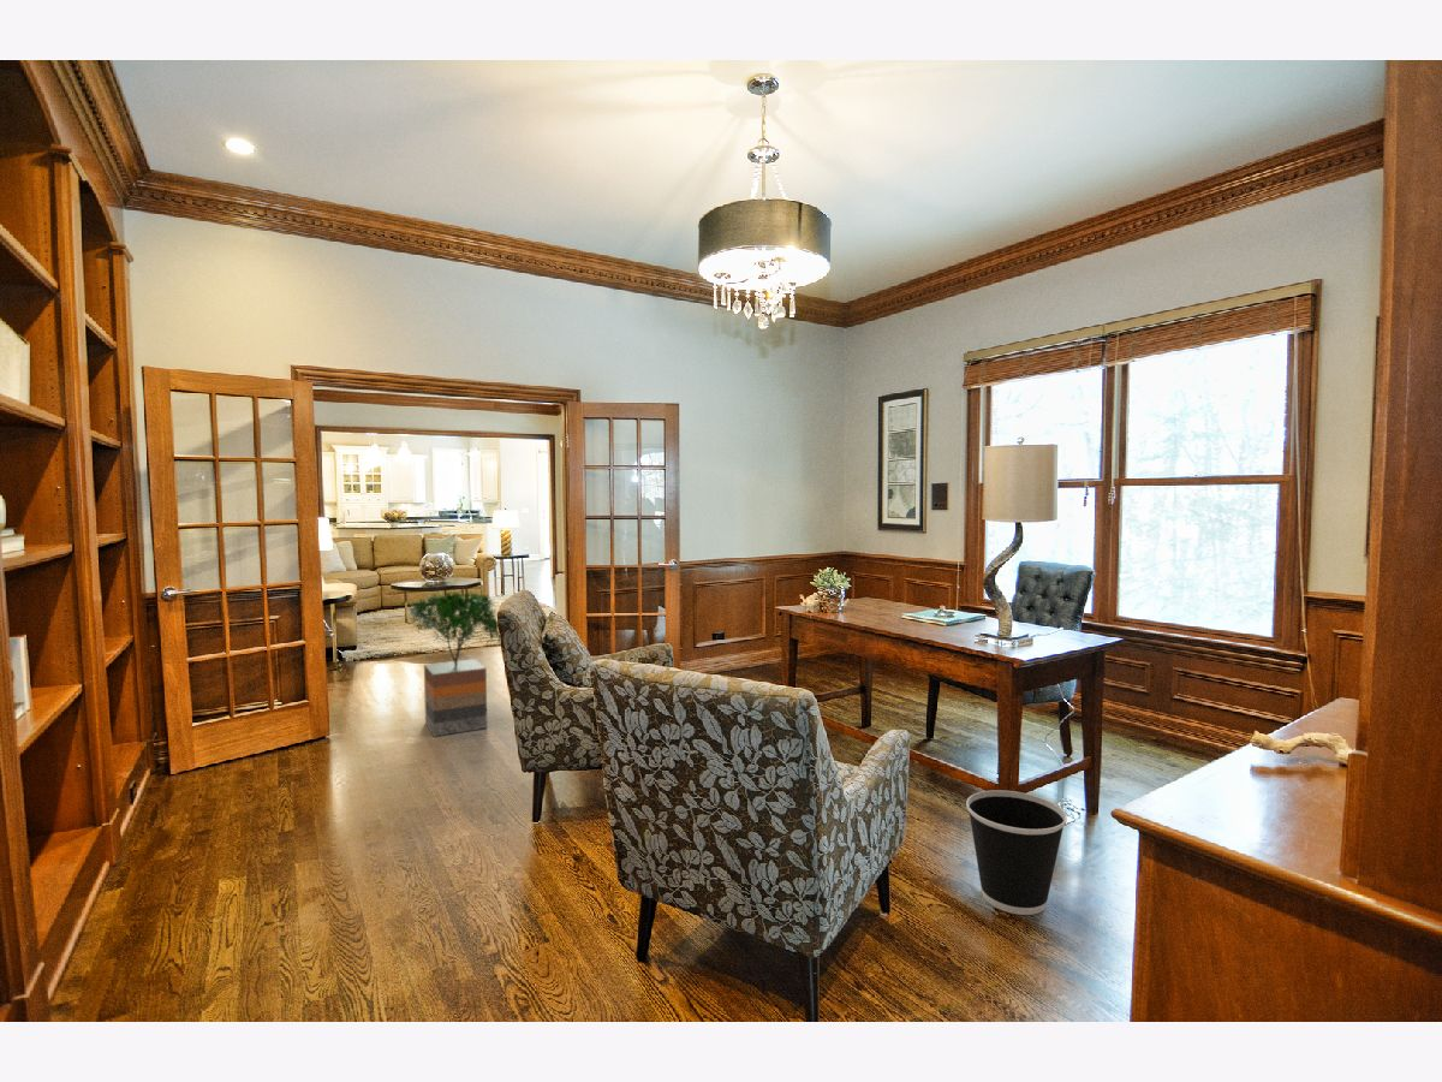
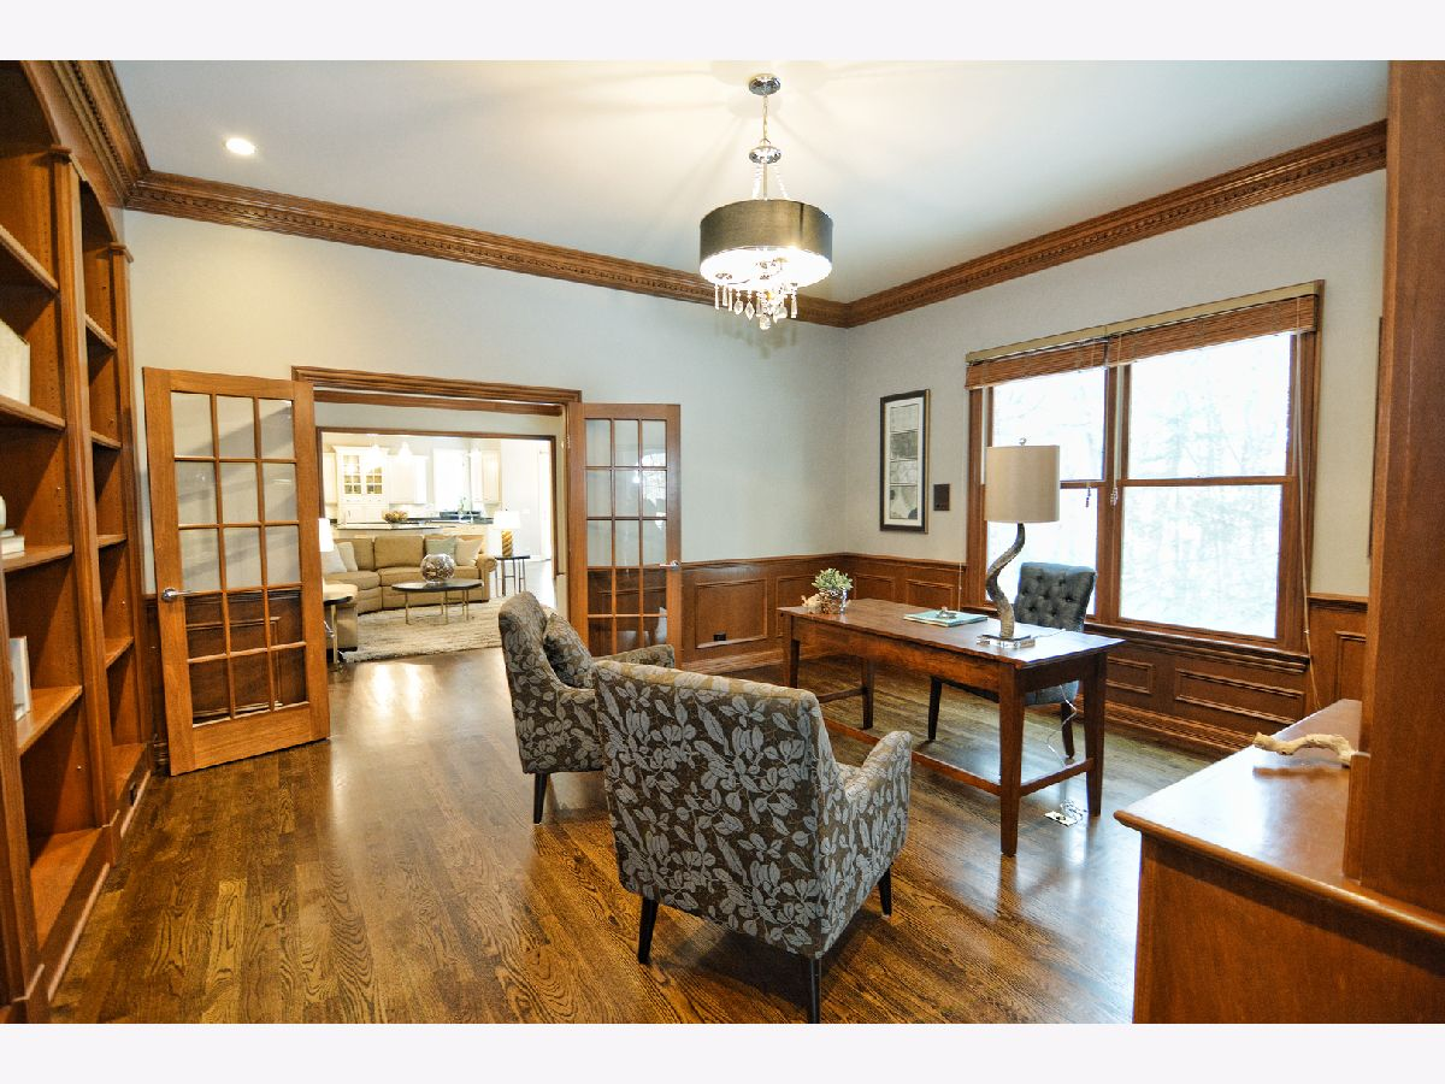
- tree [406,590,501,738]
- wastebasket [965,789,1068,916]
